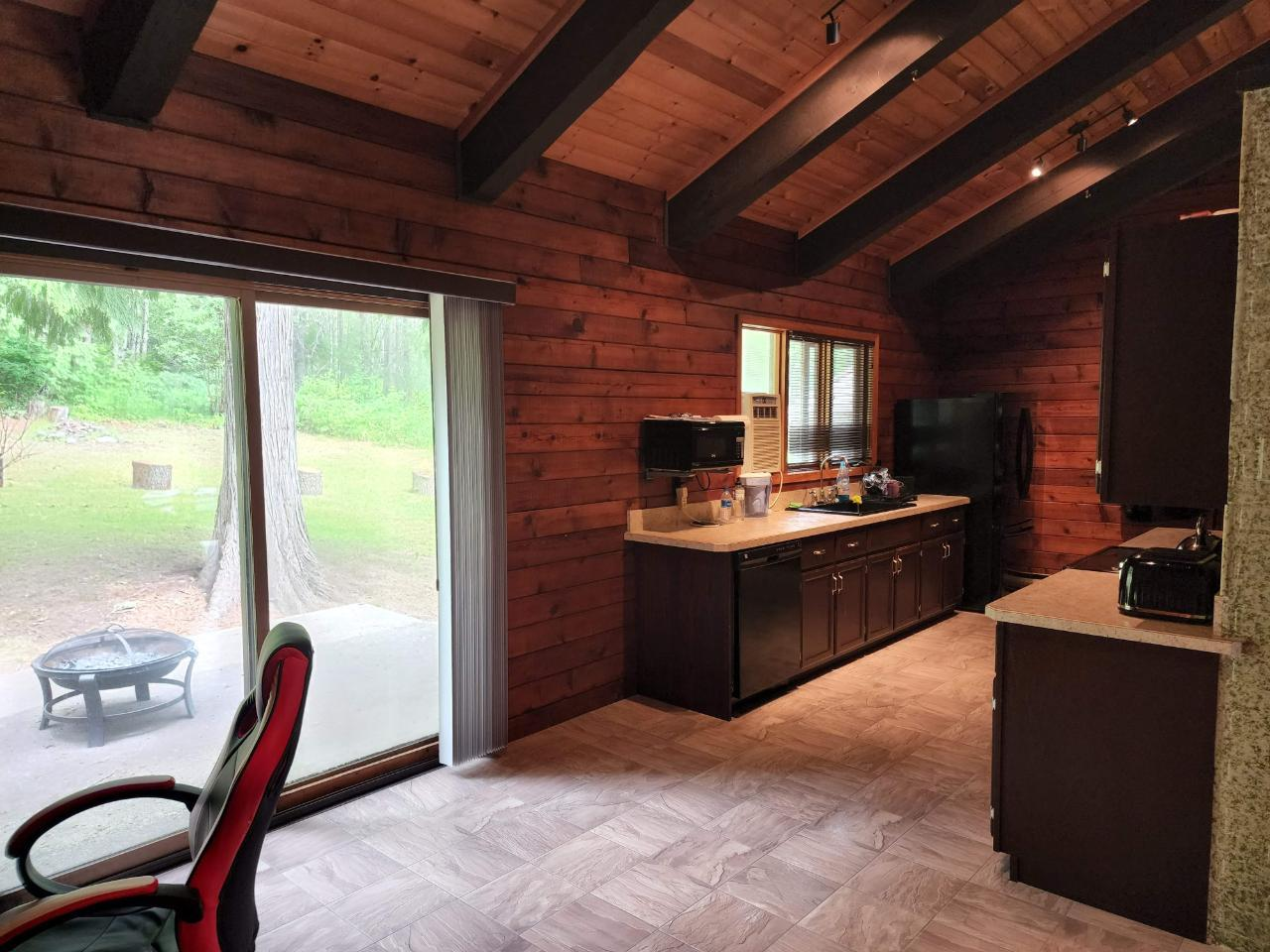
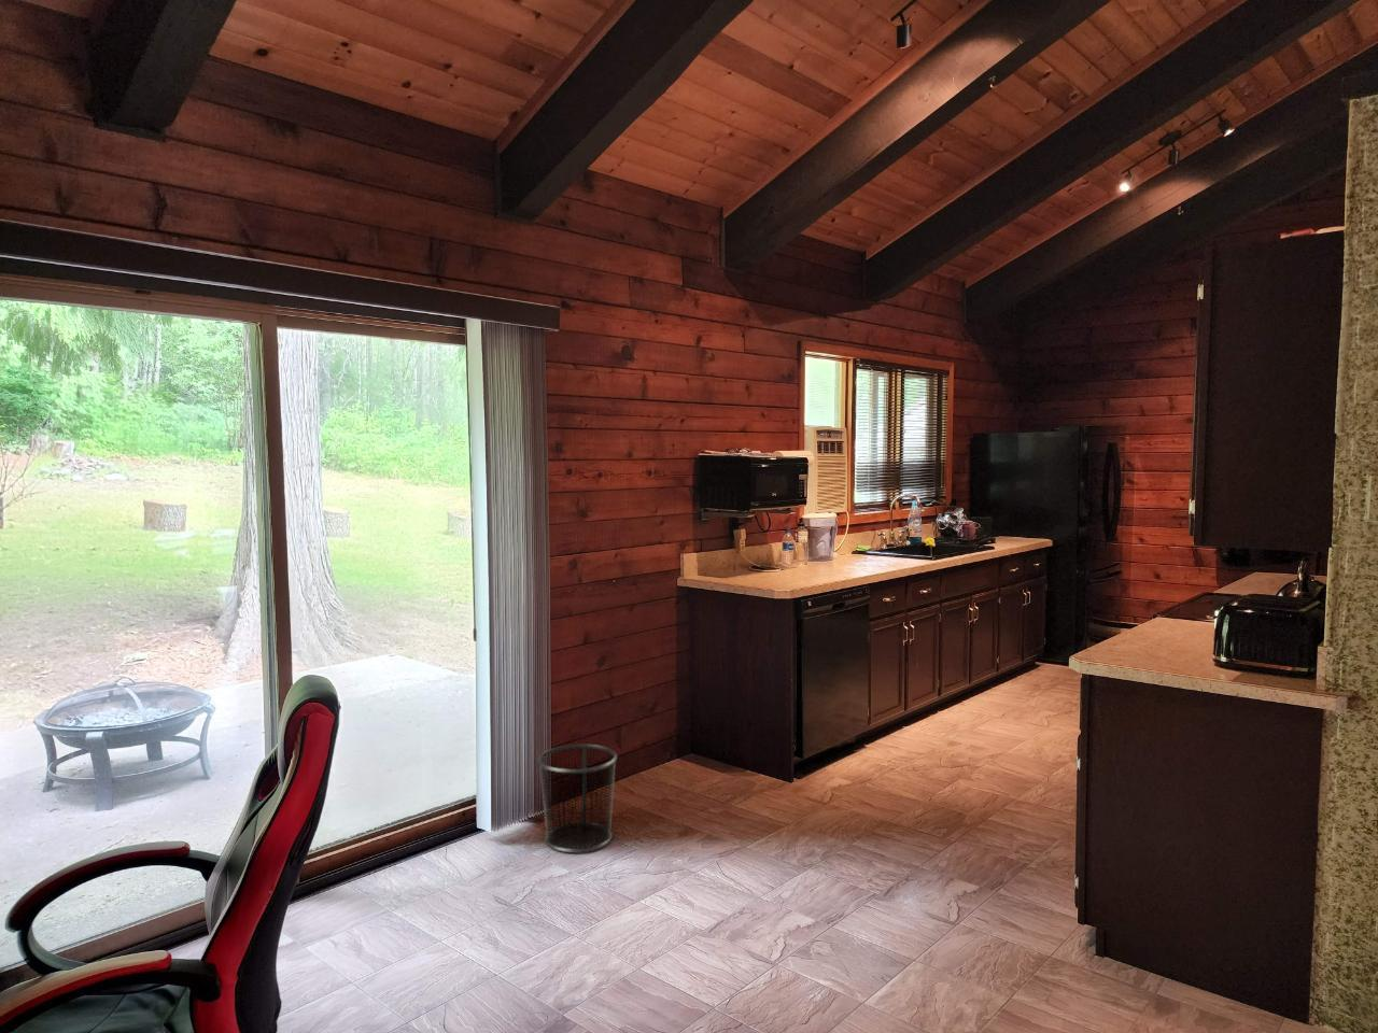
+ waste bin [536,743,618,854]
